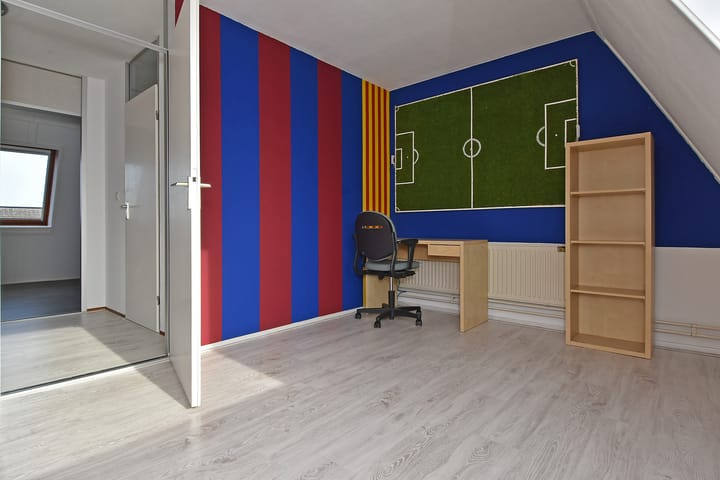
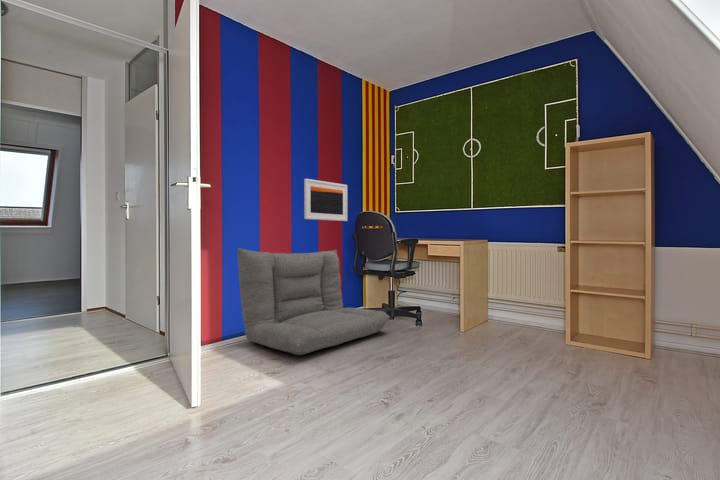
+ sofa [237,247,391,356]
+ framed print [303,178,348,222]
